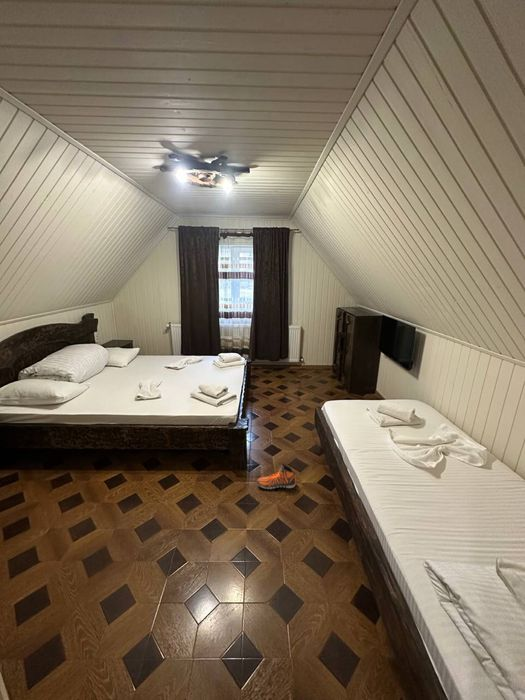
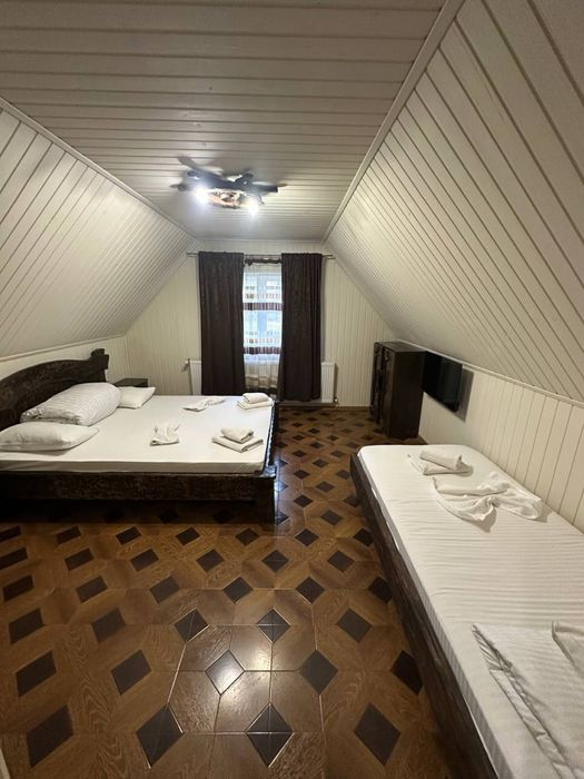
- sneaker [256,463,297,490]
